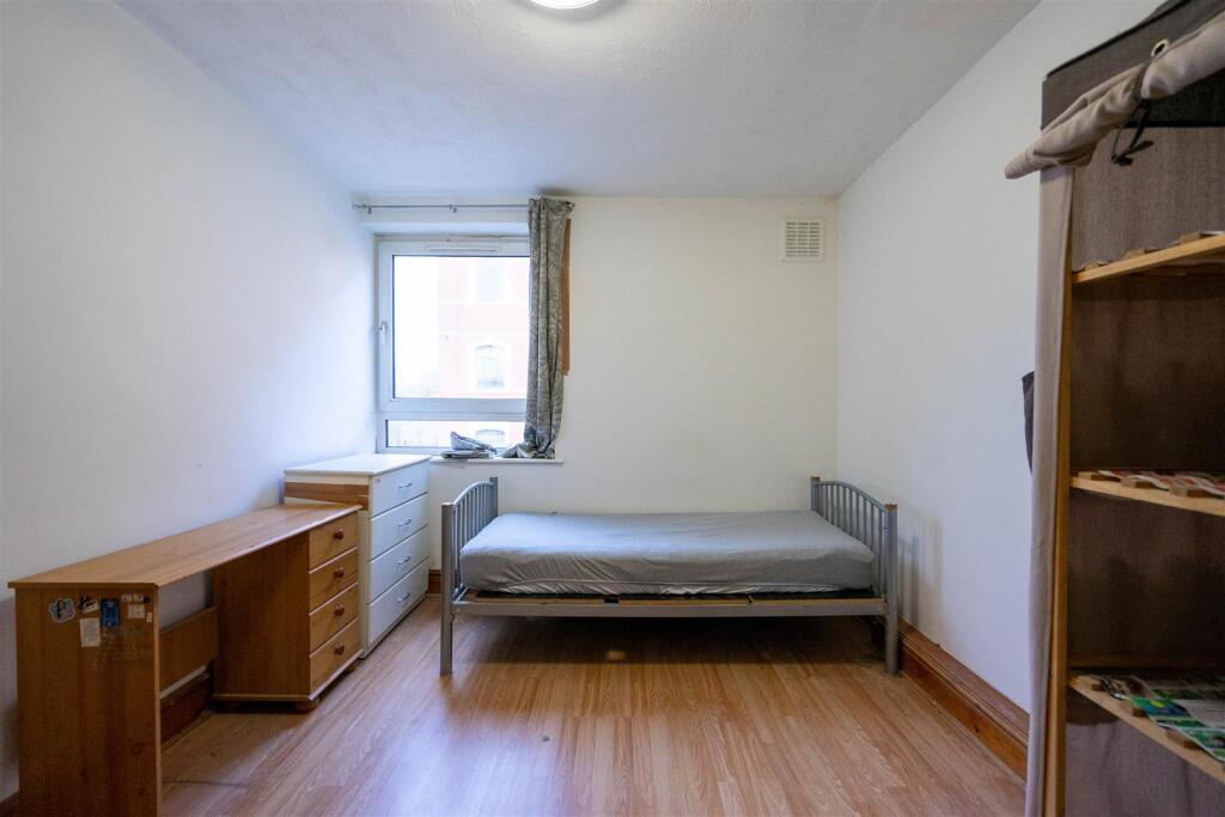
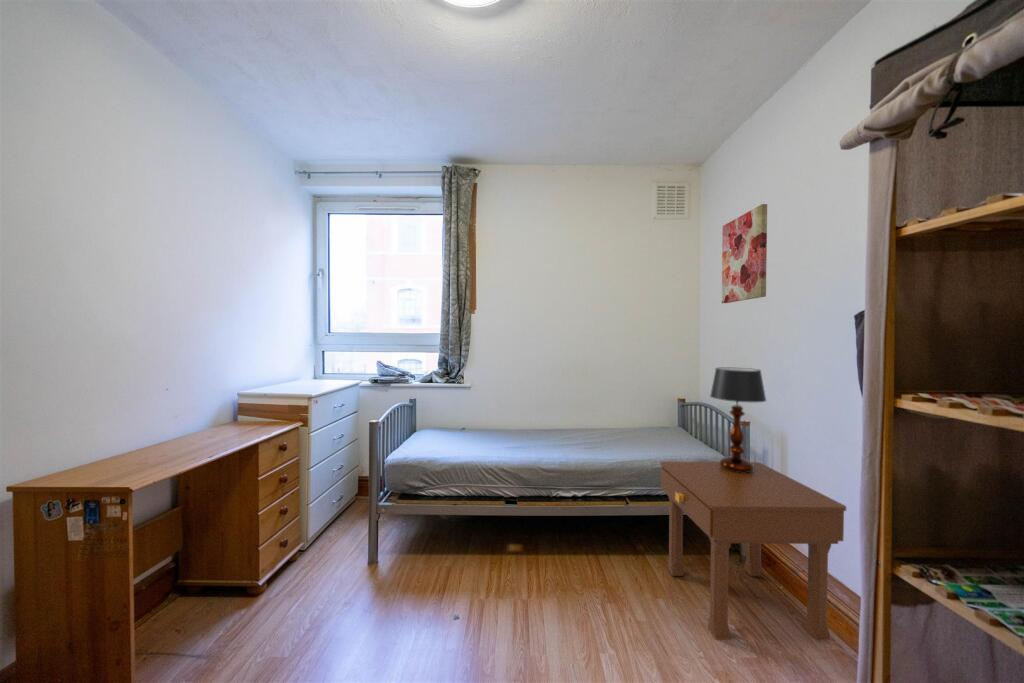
+ wall art [721,203,768,304]
+ table lamp [709,367,767,473]
+ nightstand [660,461,847,641]
